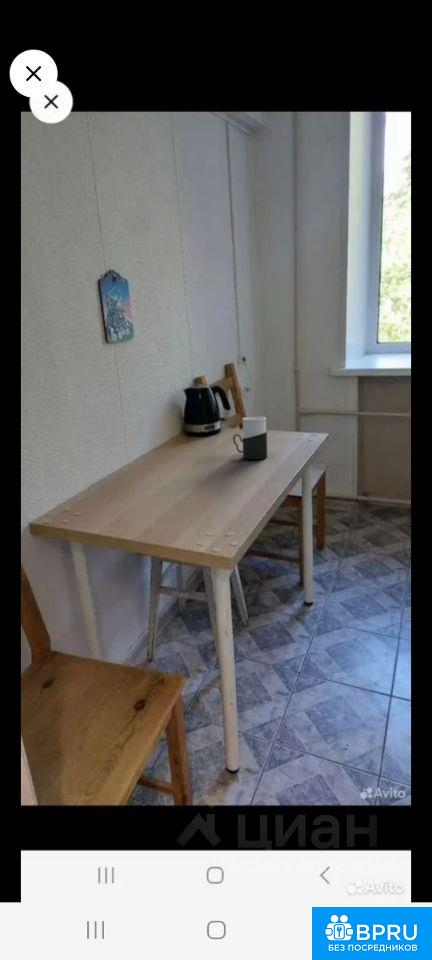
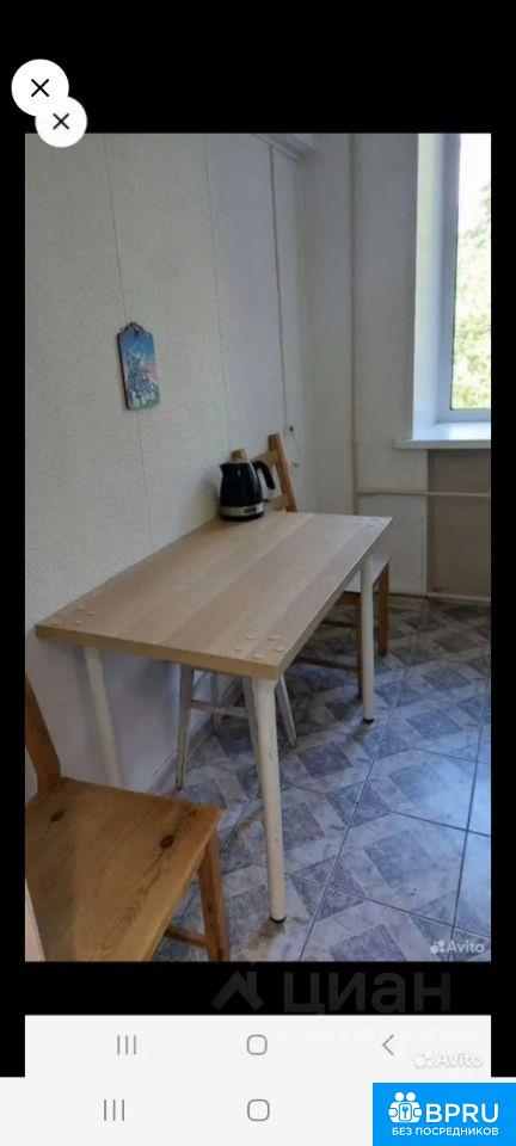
- cup [232,416,268,460]
